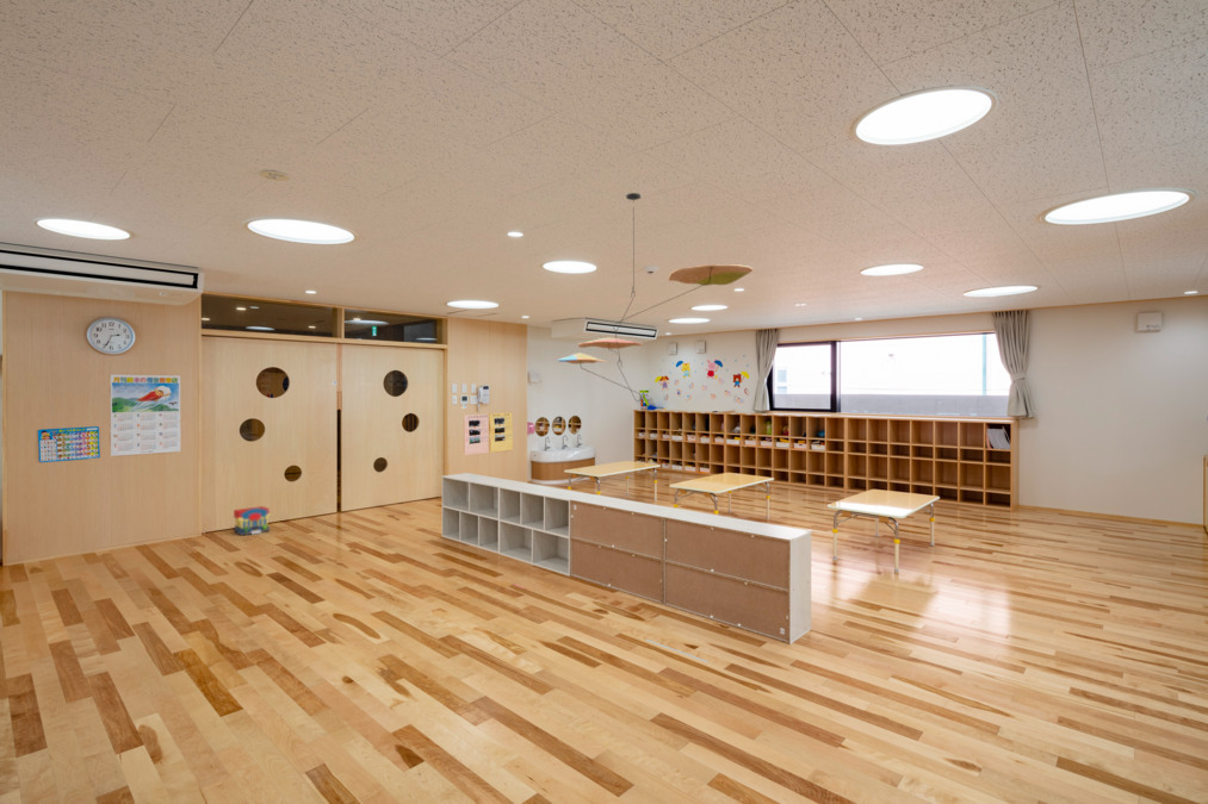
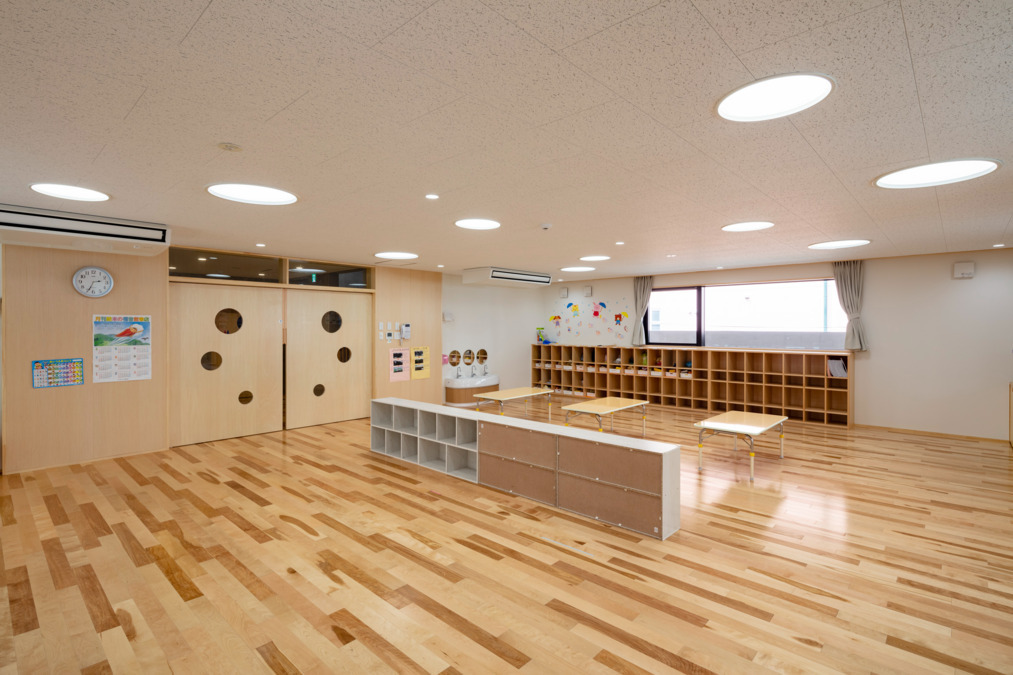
- toy house [233,505,271,537]
- ceiling mobile [557,192,754,403]
